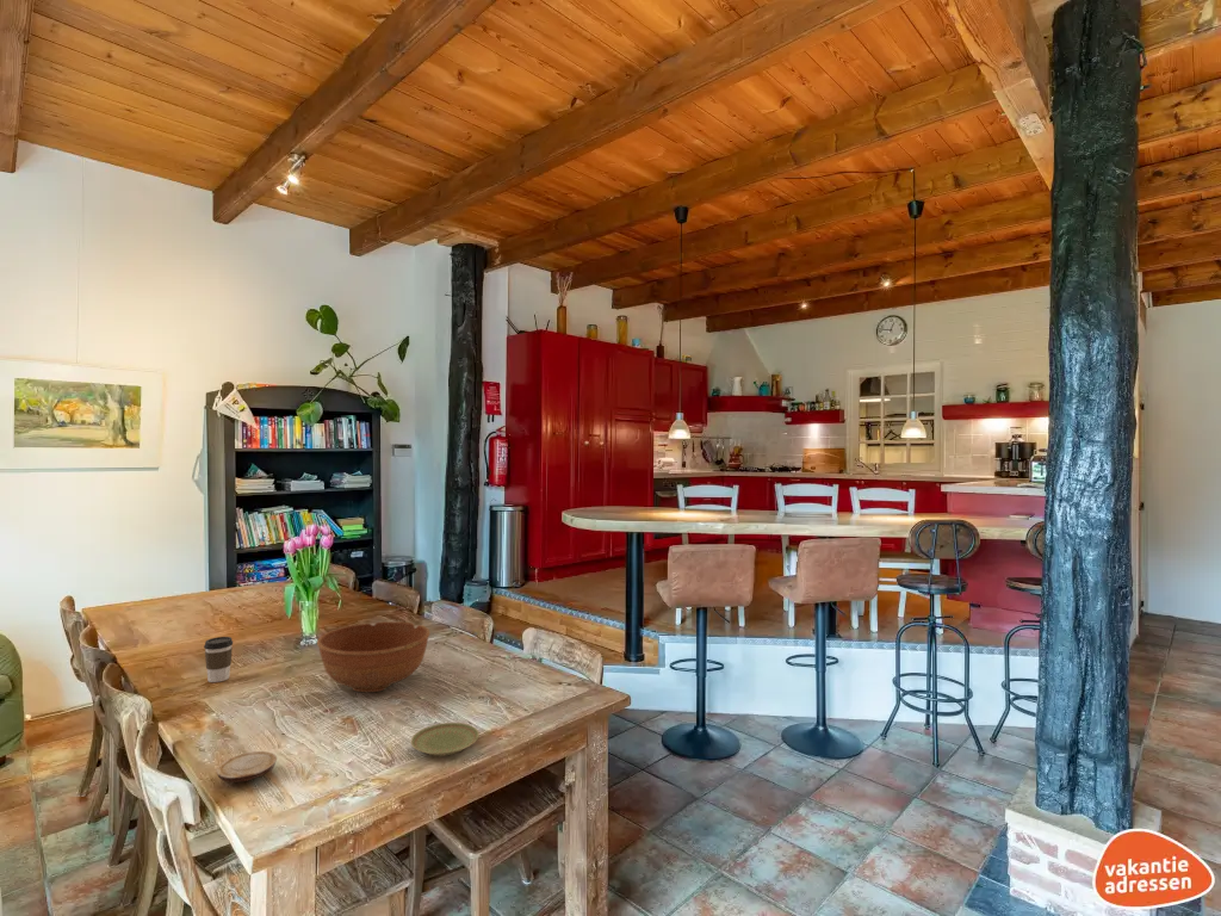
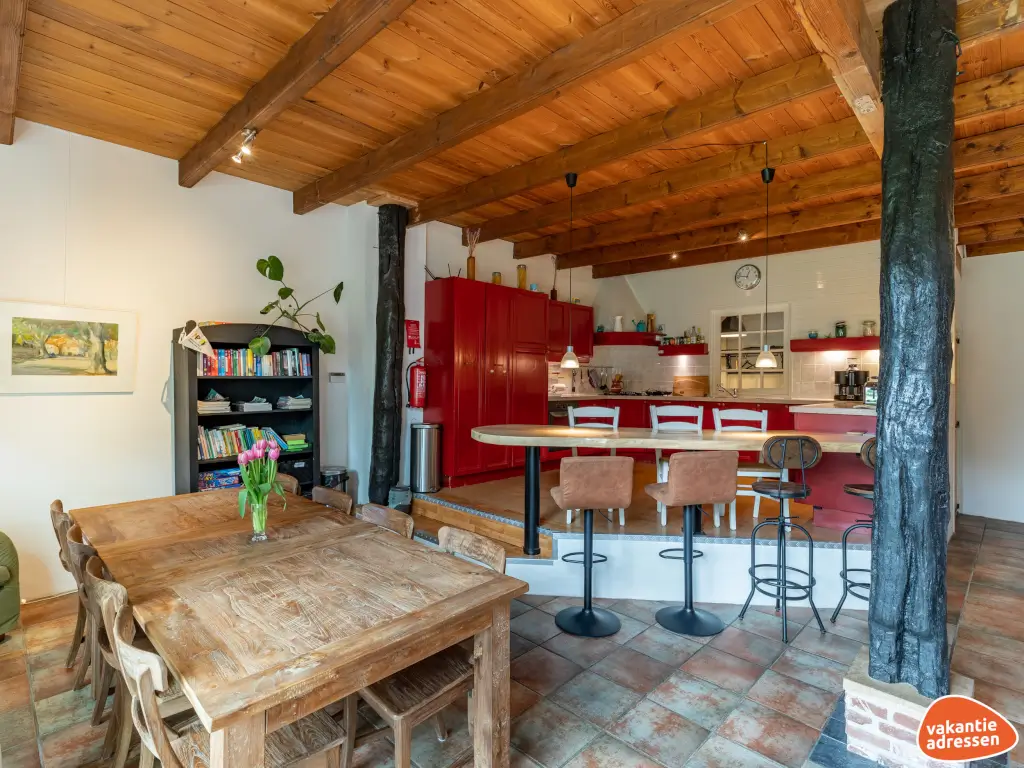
- plate [409,722,481,757]
- wood slice [216,750,278,784]
- coffee cup [203,636,234,683]
- bowl [316,620,430,693]
